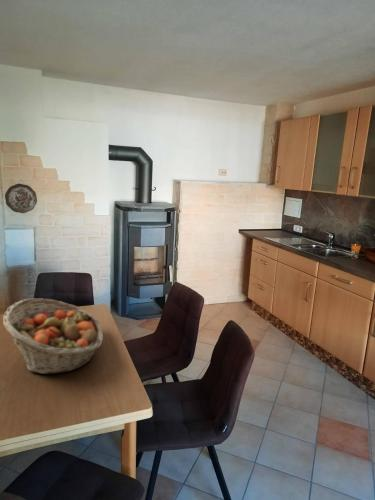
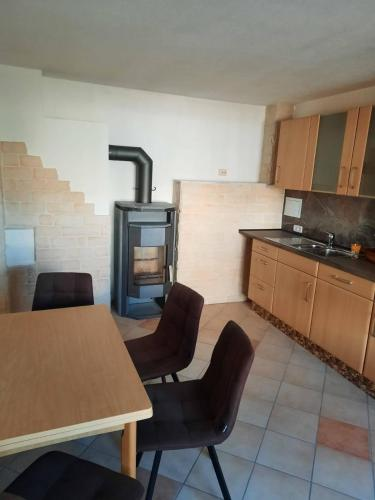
- decorative plate [4,183,38,214]
- fruit basket [2,297,104,375]
